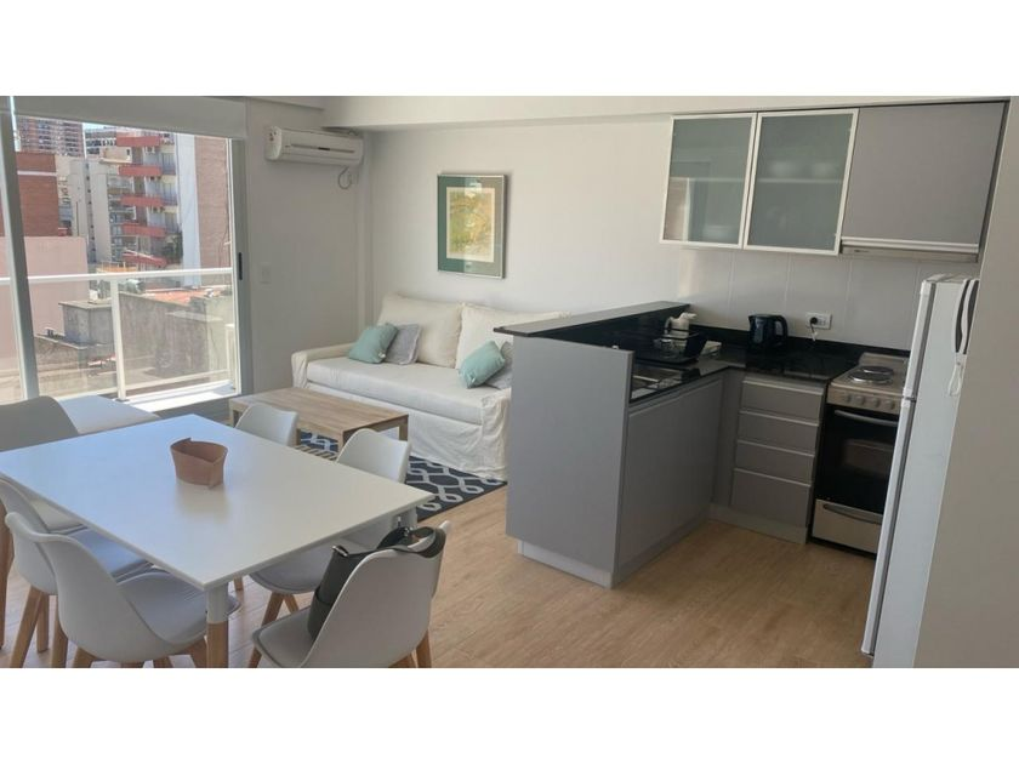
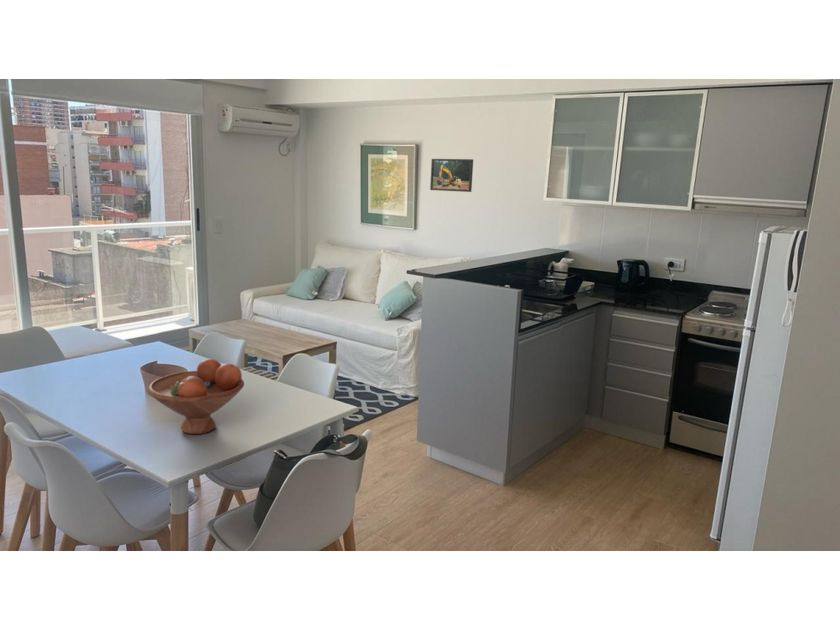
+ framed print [429,158,474,193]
+ fruit bowl [147,358,245,435]
